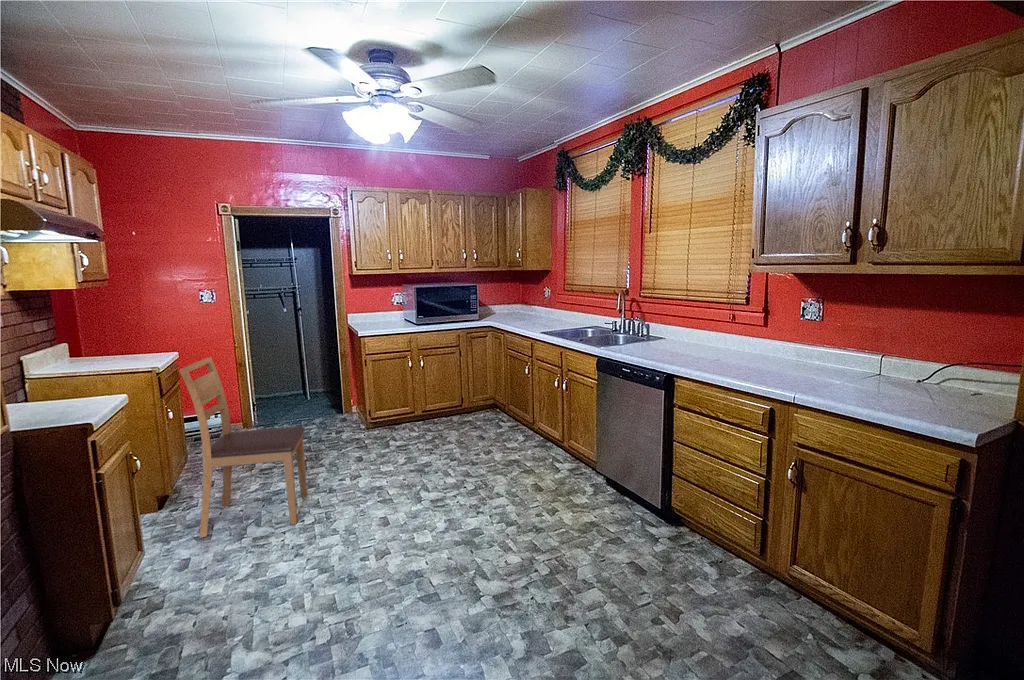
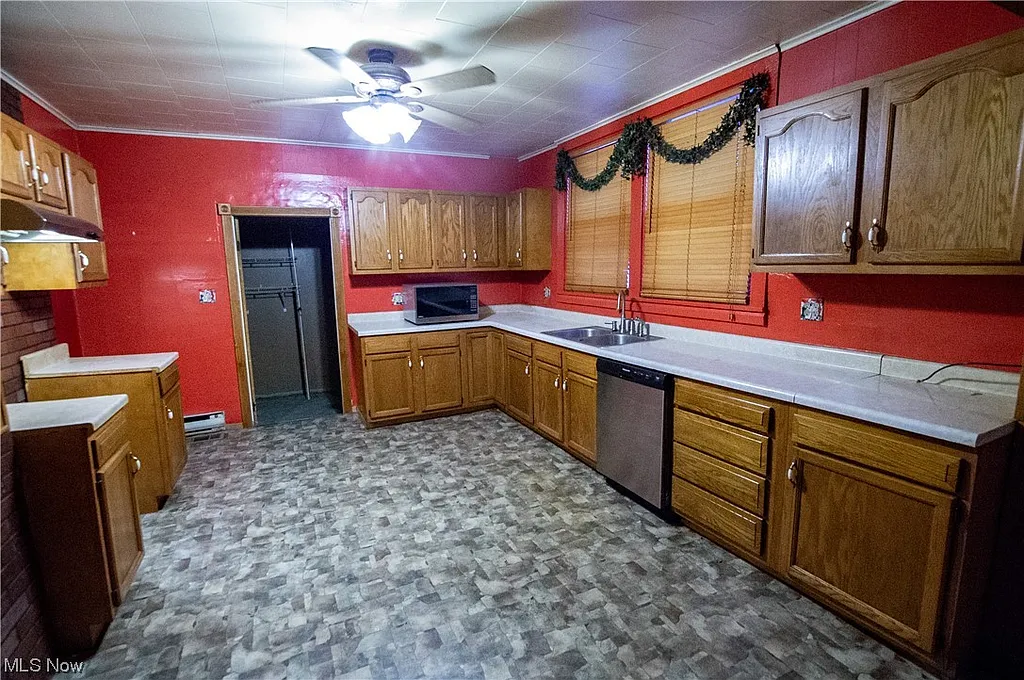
- chair [178,356,308,539]
